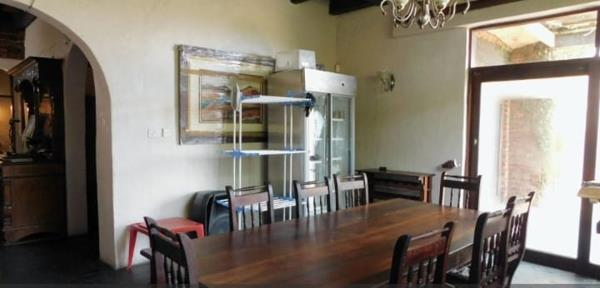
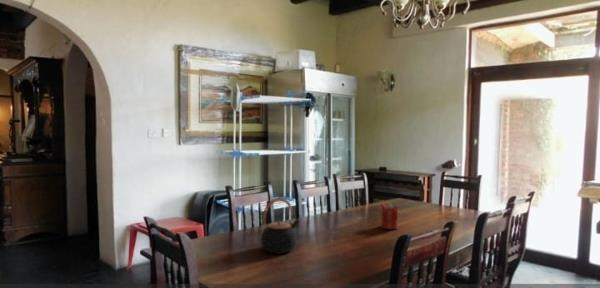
+ candle [380,201,399,230]
+ teapot [260,197,300,255]
